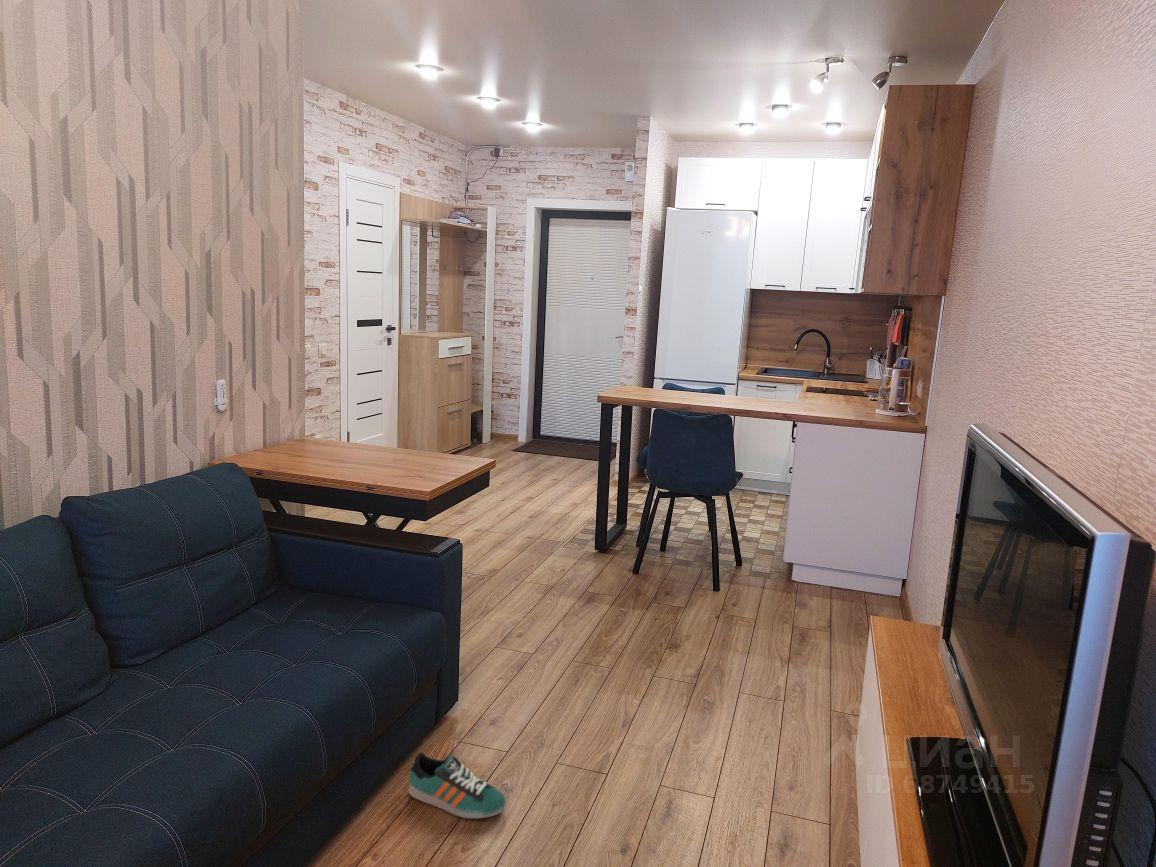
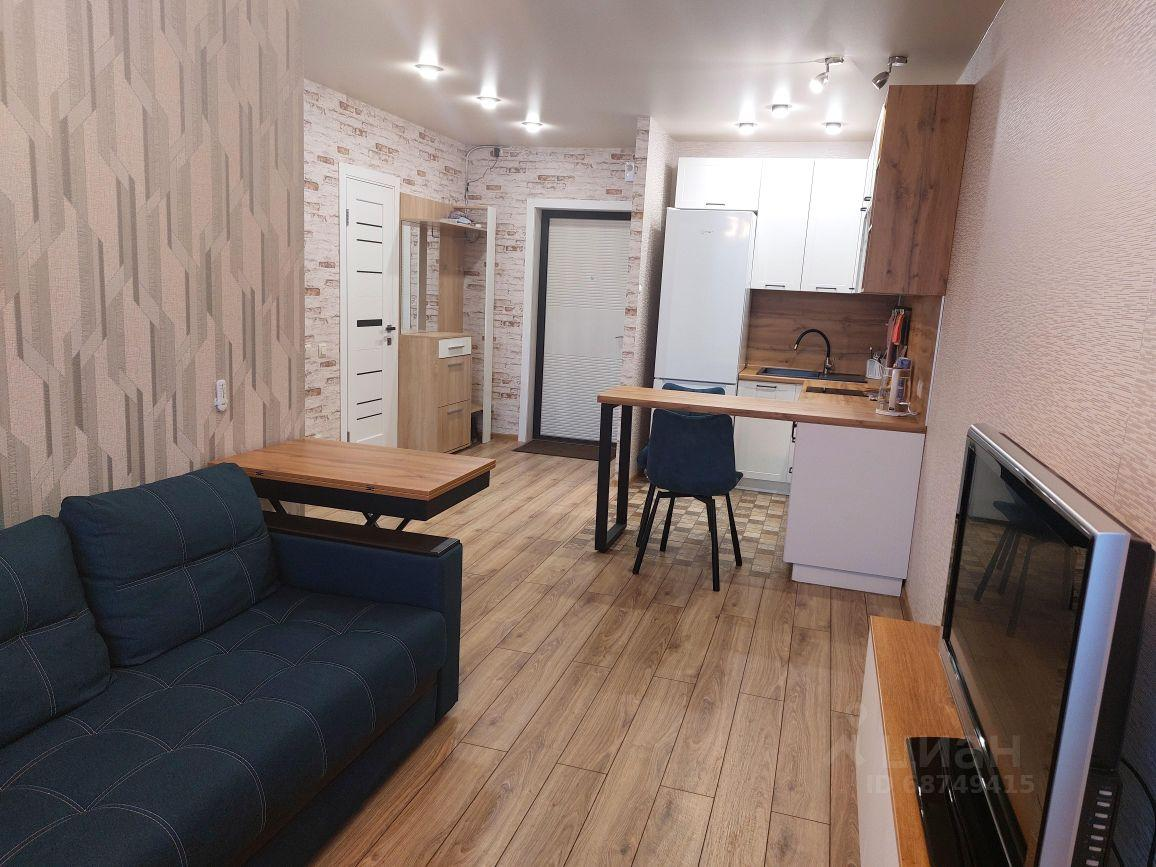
- sneaker [408,751,507,819]
